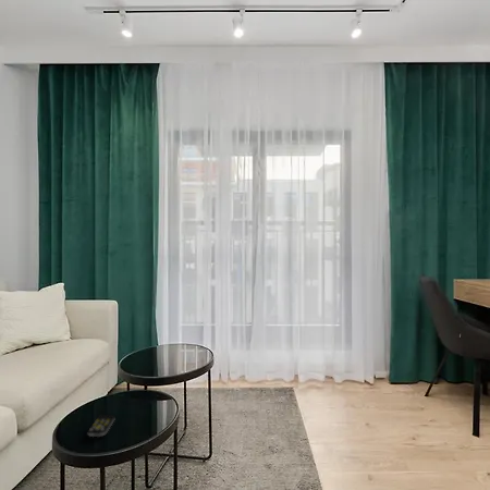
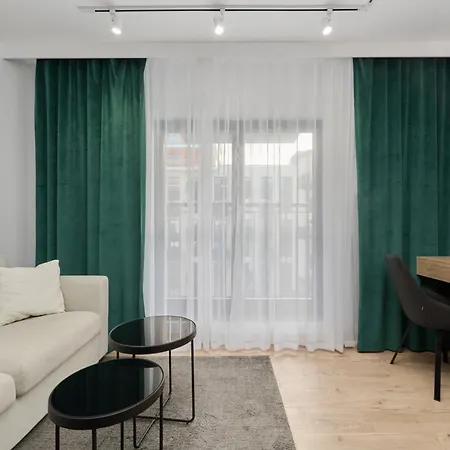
- remote control [87,414,115,438]
